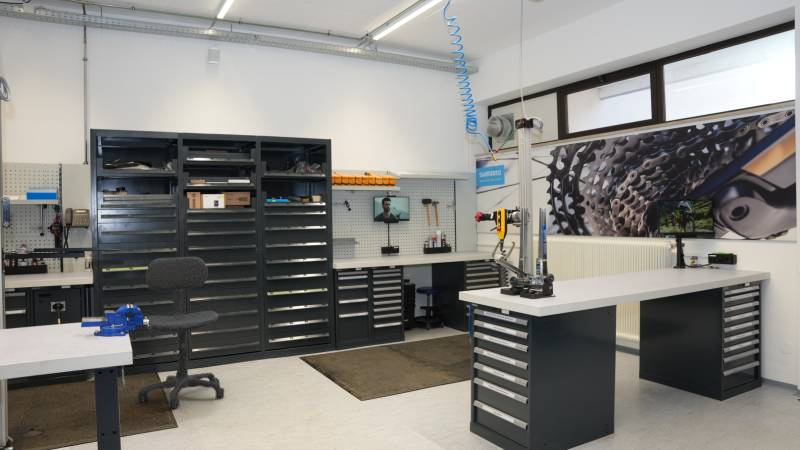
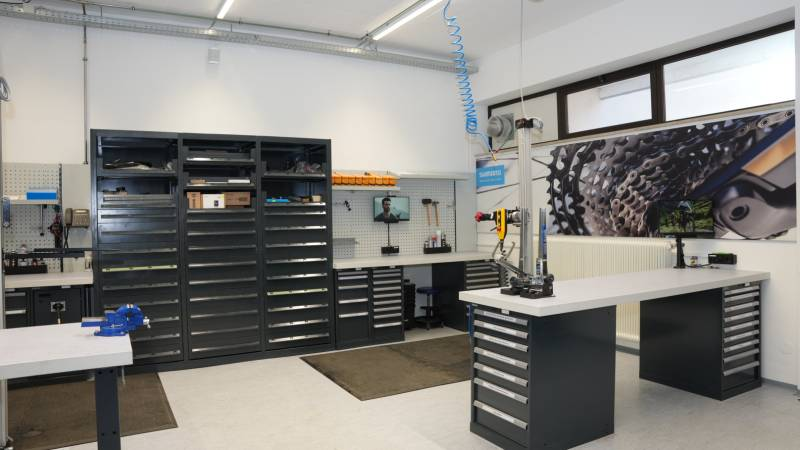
- office chair [137,256,225,409]
